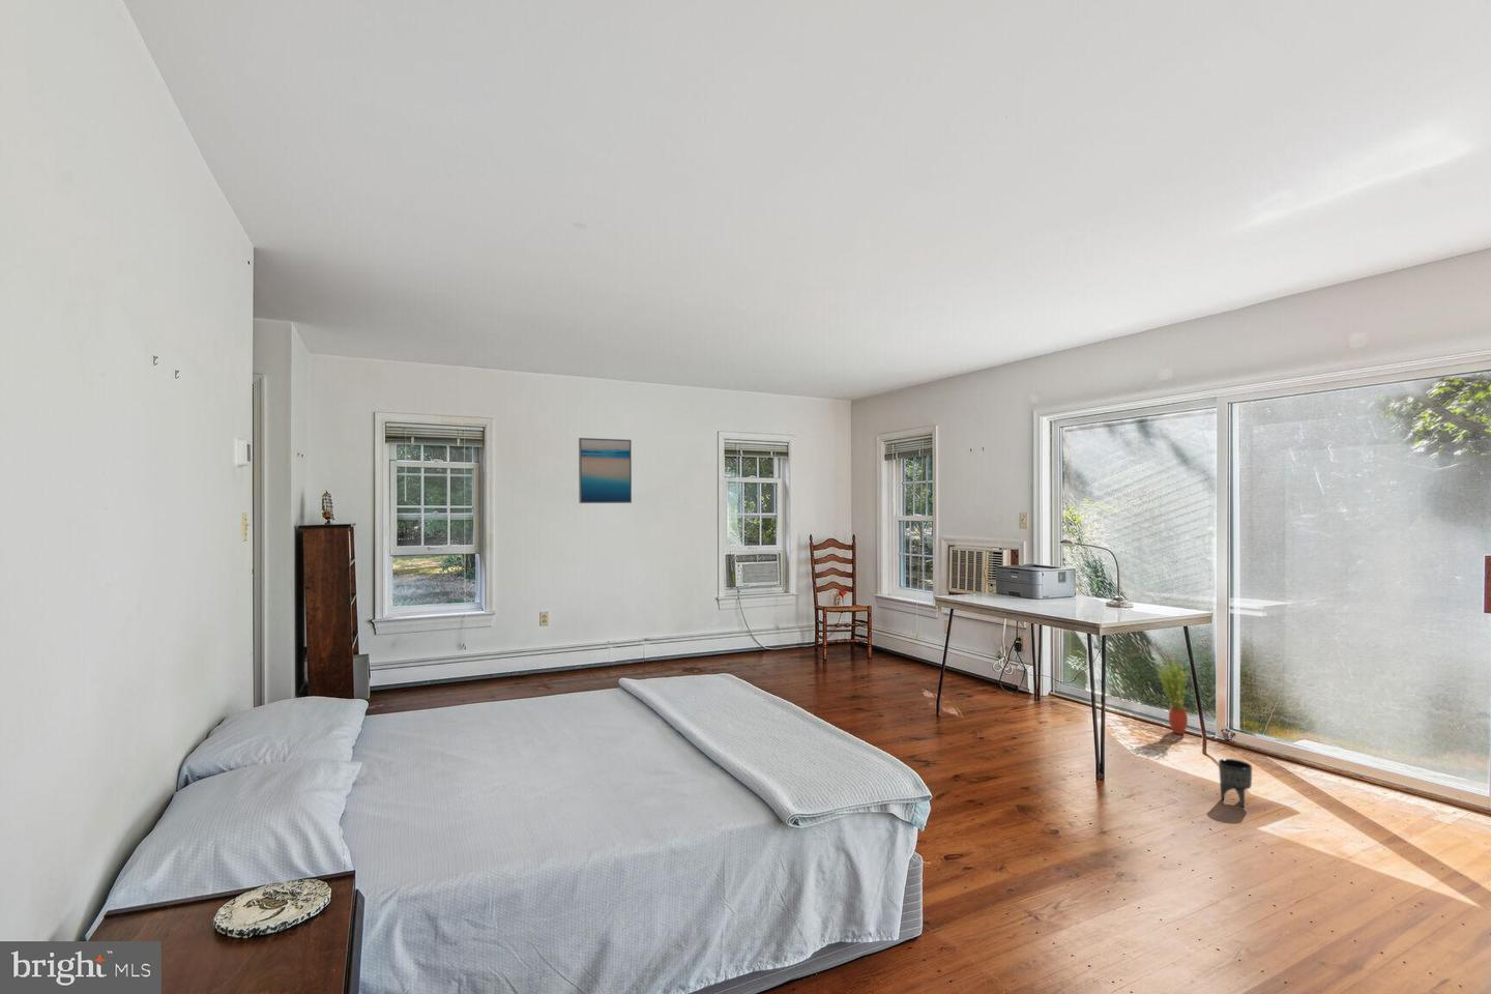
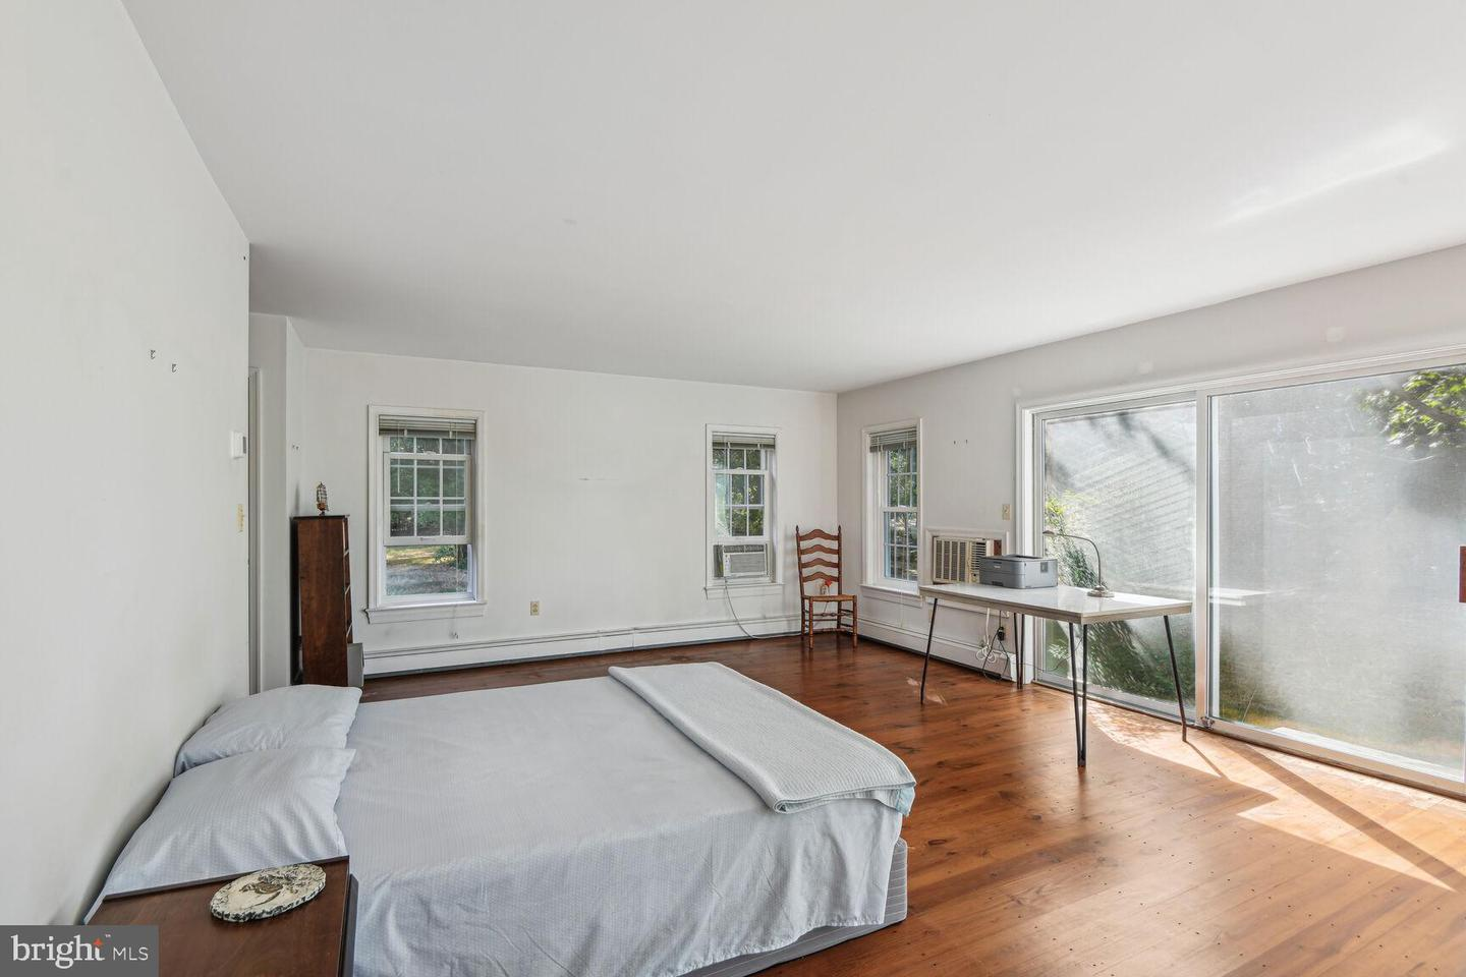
- potted plant [1156,656,1191,736]
- planter [1218,758,1252,808]
- wall art [578,437,632,505]
